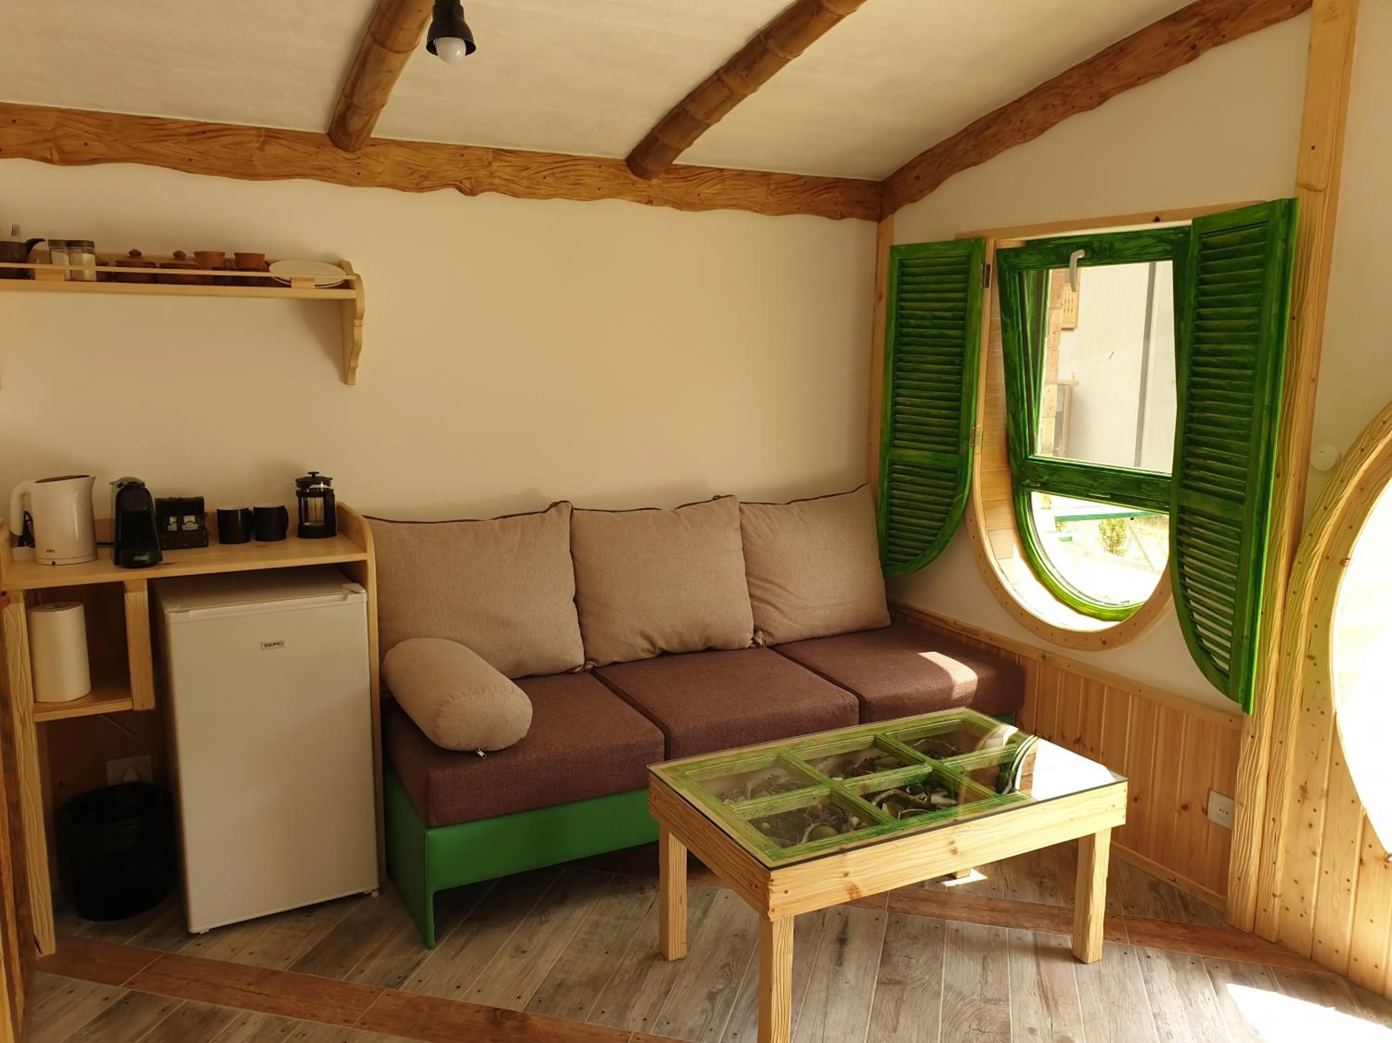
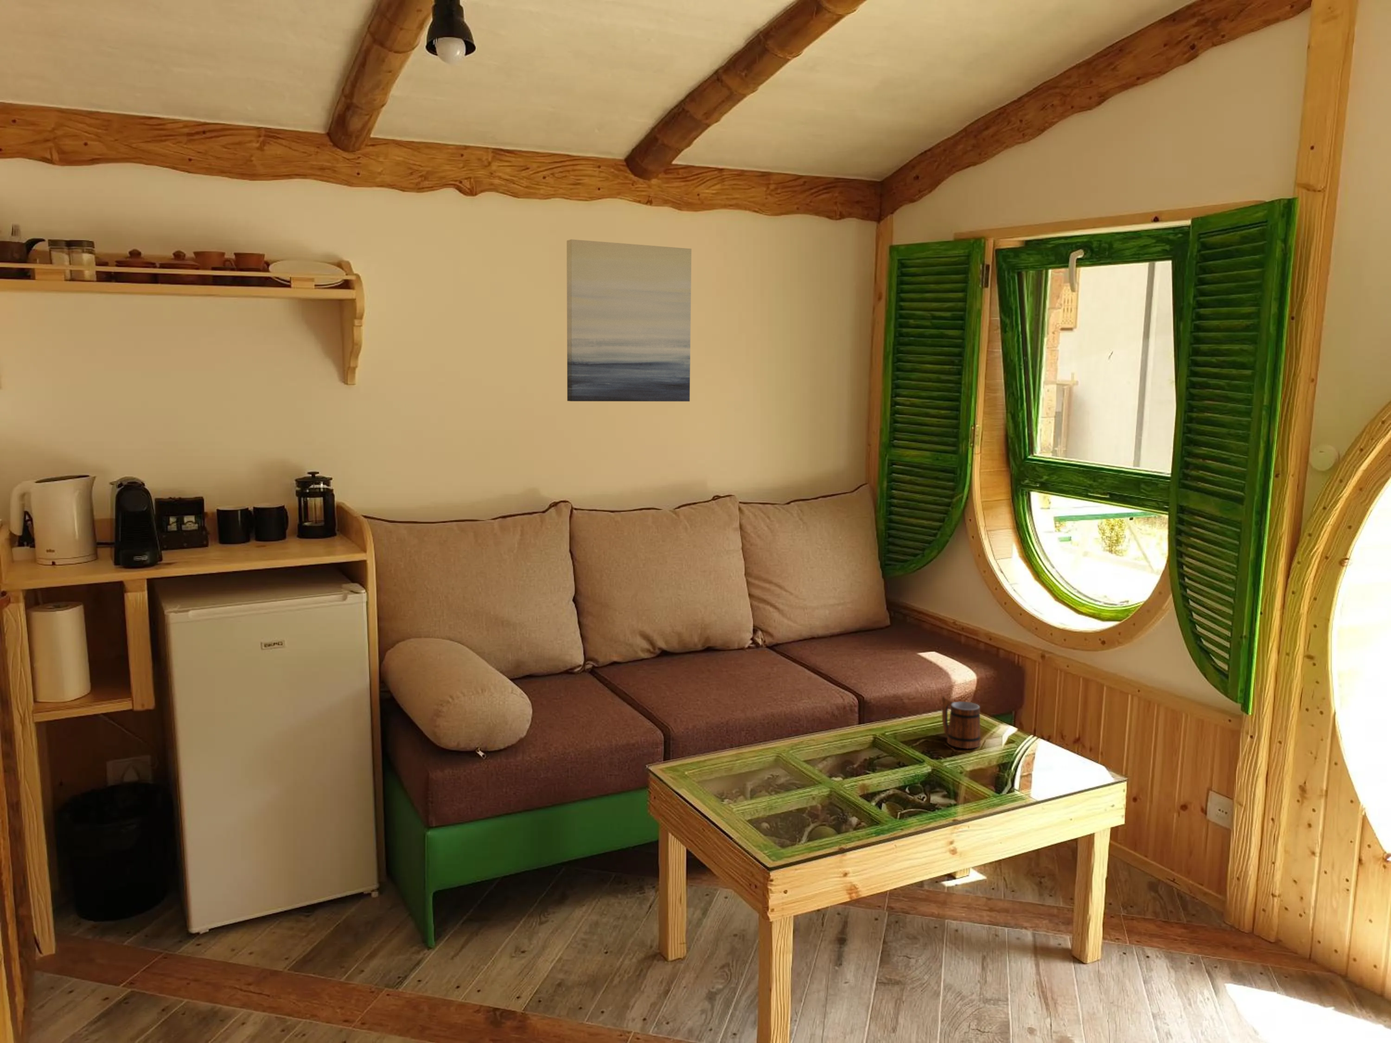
+ wall art [566,239,692,402]
+ mug [941,695,981,749]
